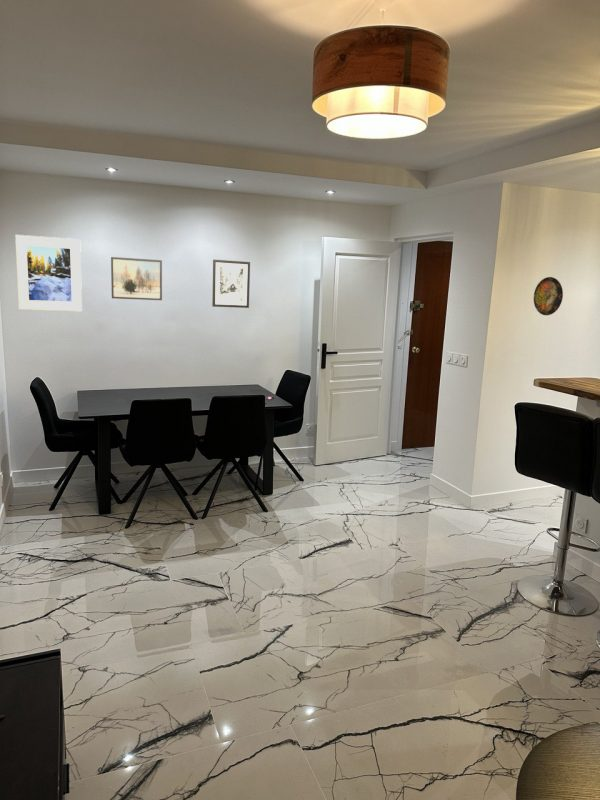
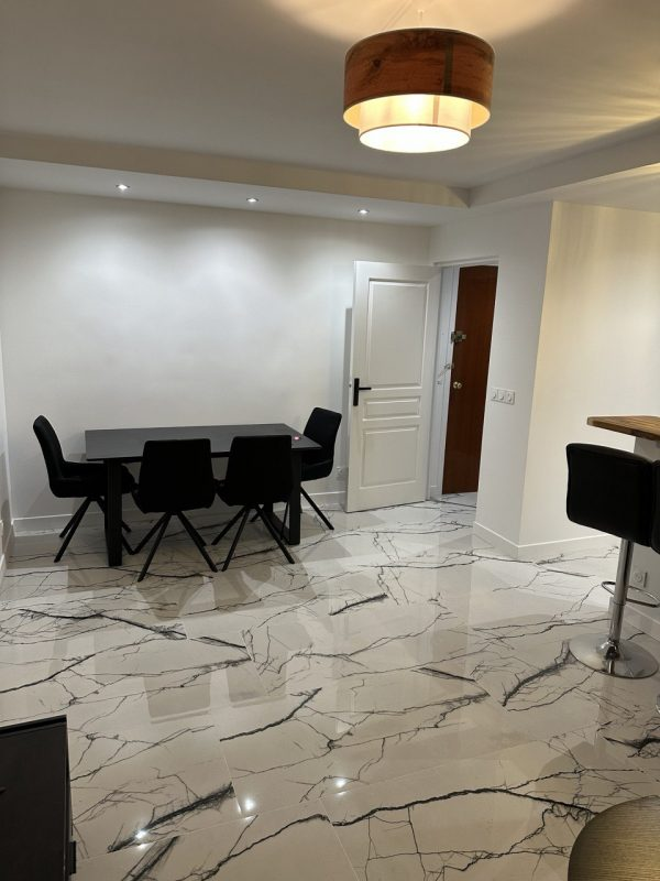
- wall art [211,259,251,309]
- decorative plate [533,276,564,316]
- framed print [14,234,83,312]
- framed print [110,256,163,301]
